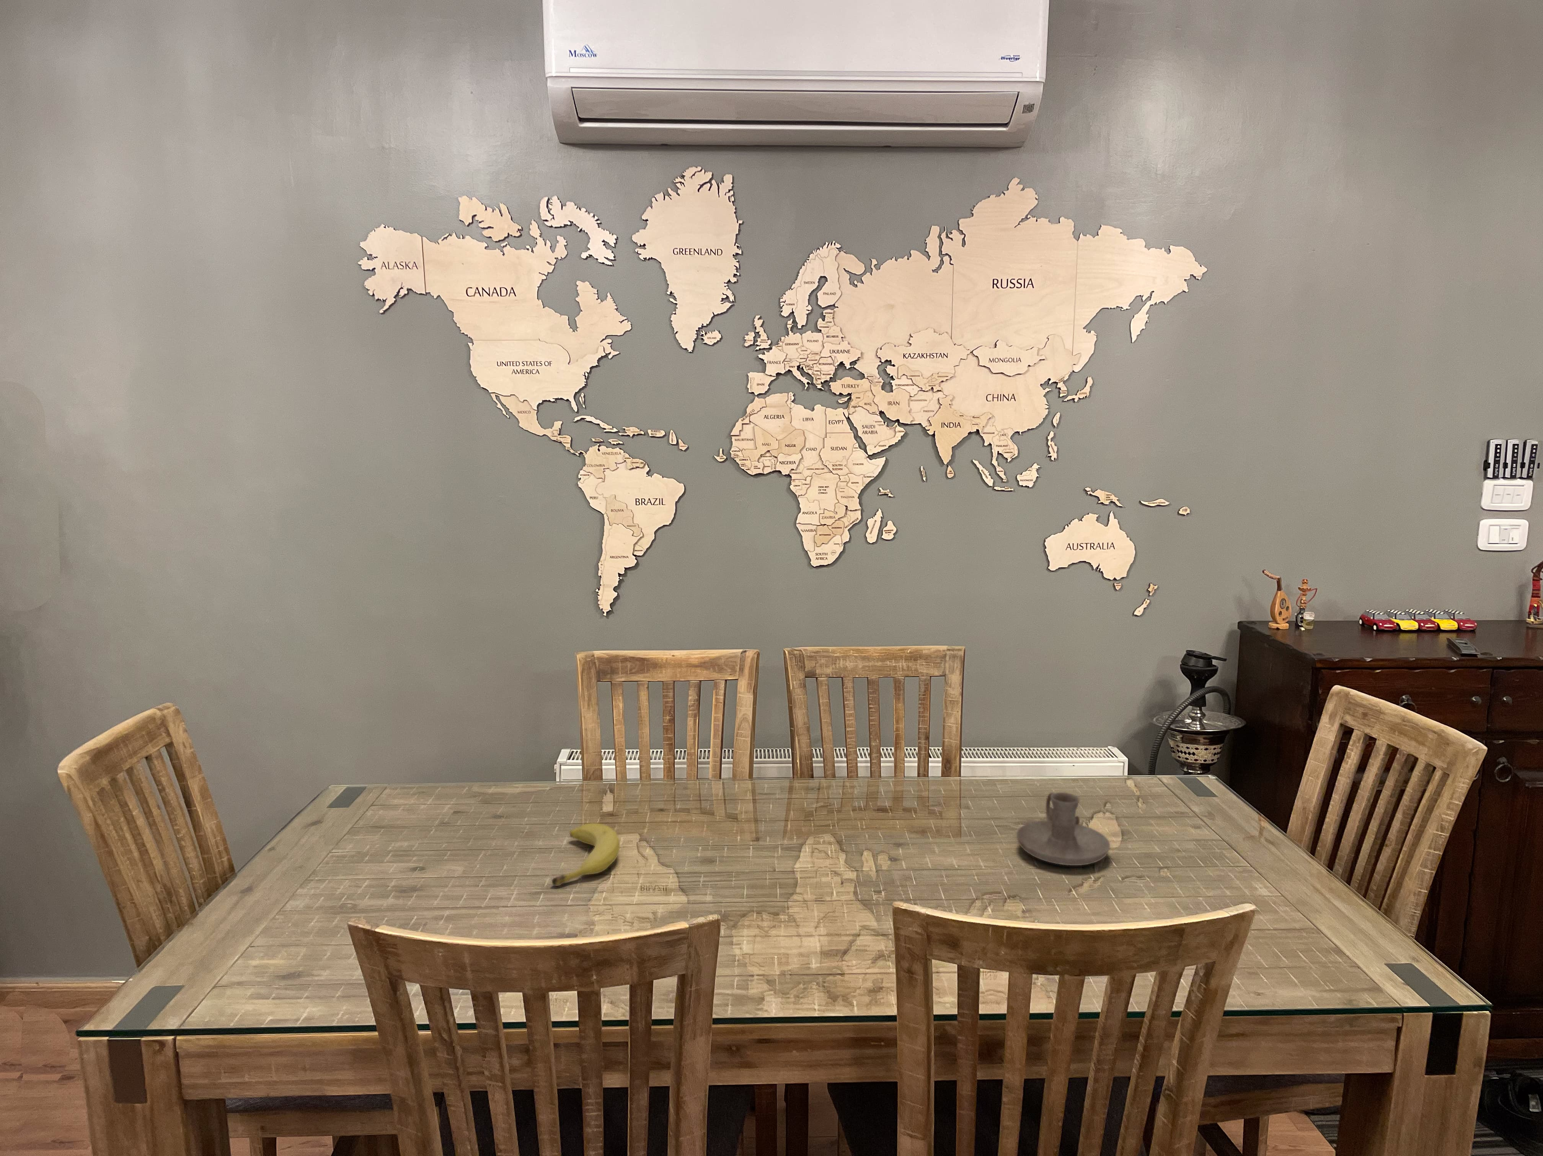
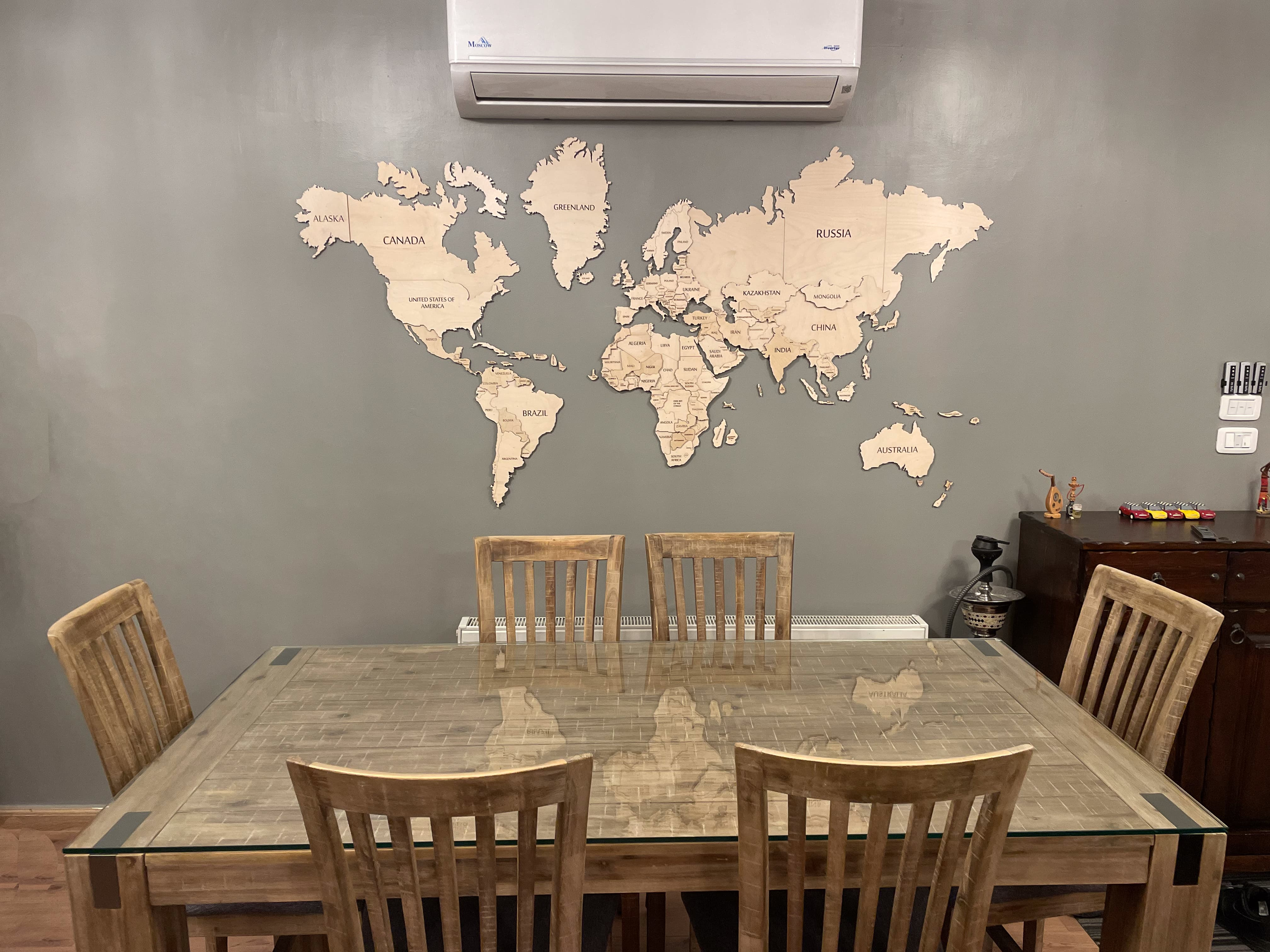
- candle holder [1016,792,1110,866]
- fruit [552,822,621,886]
